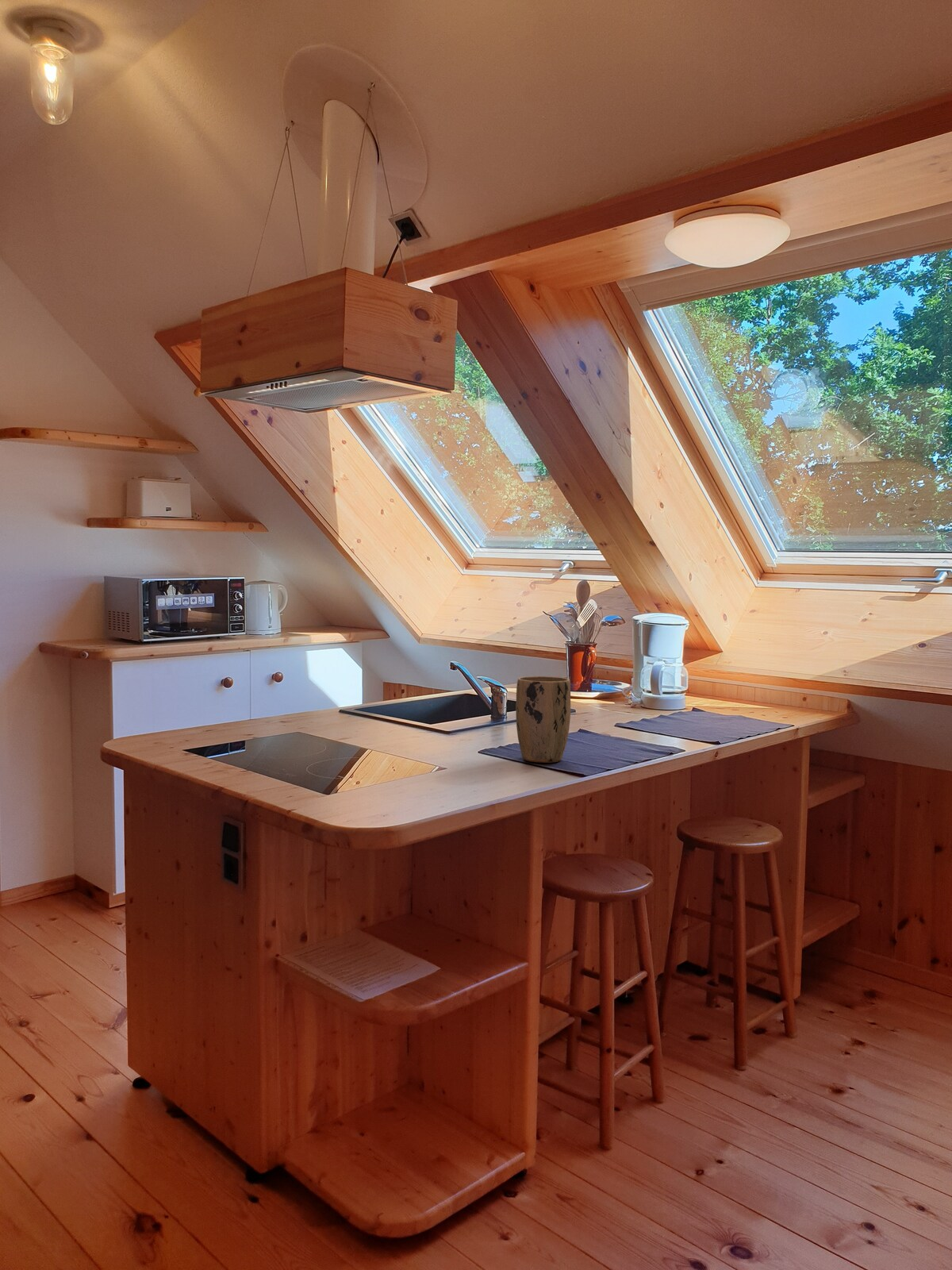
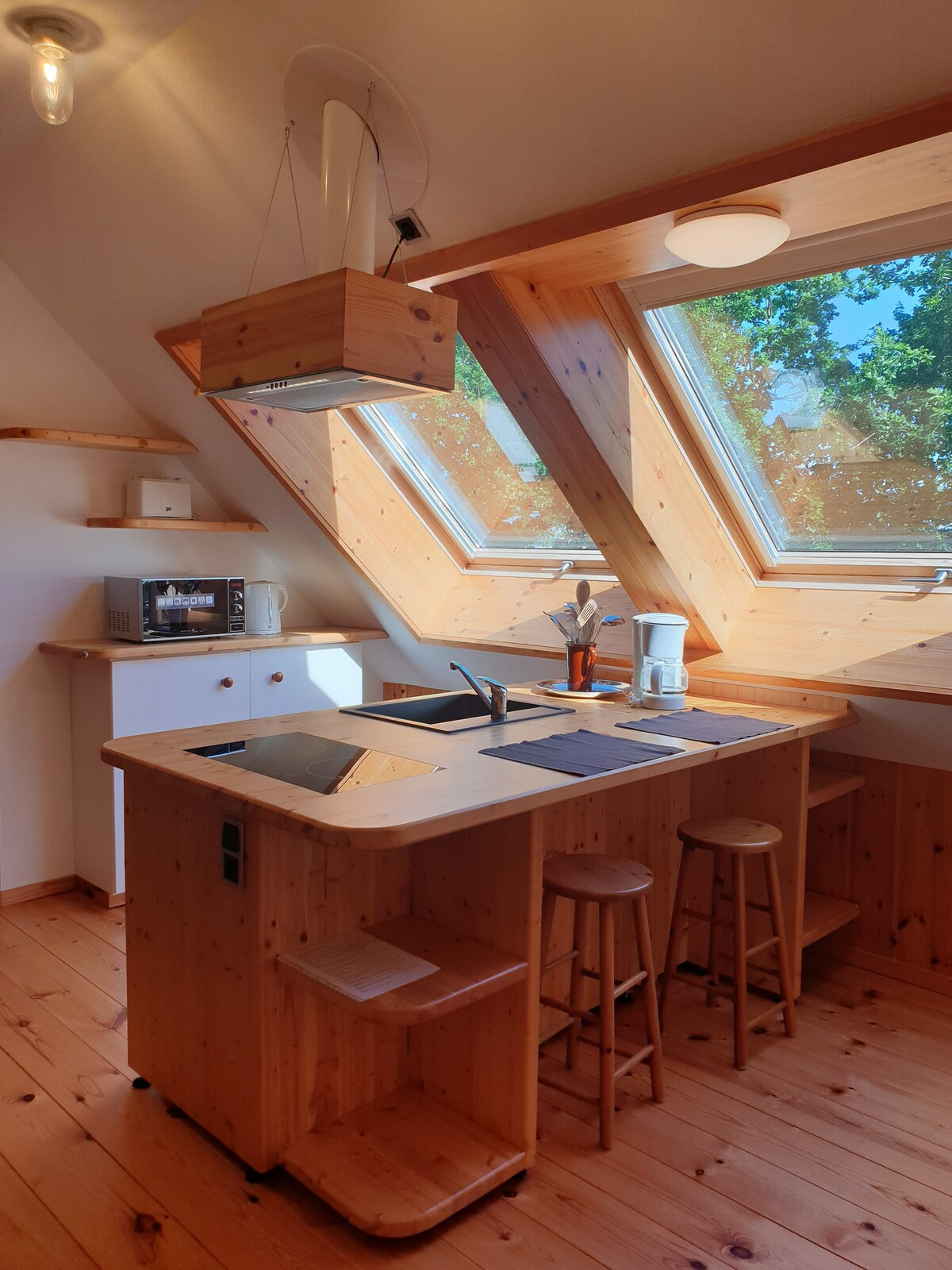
- plant pot [515,675,571,764]
